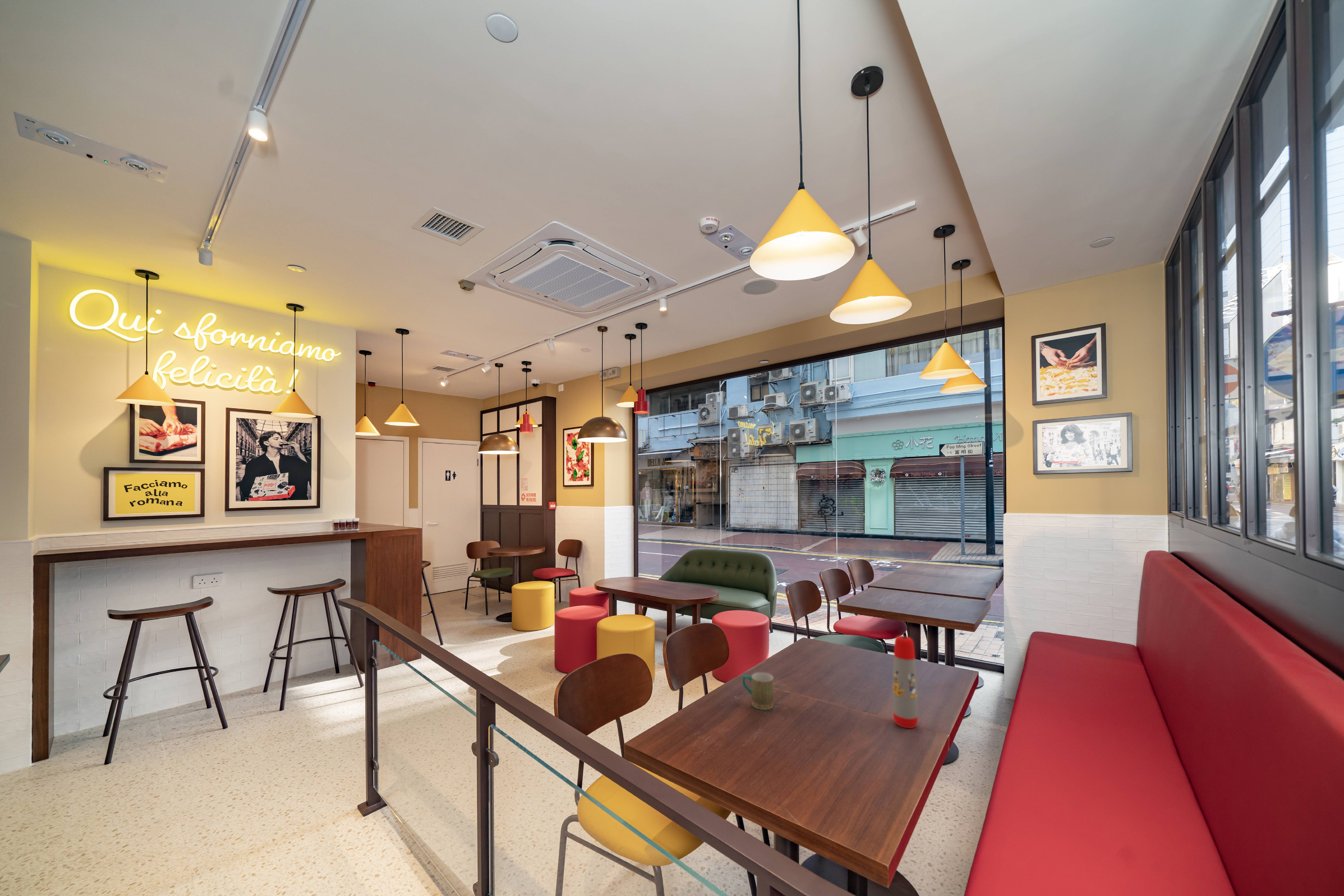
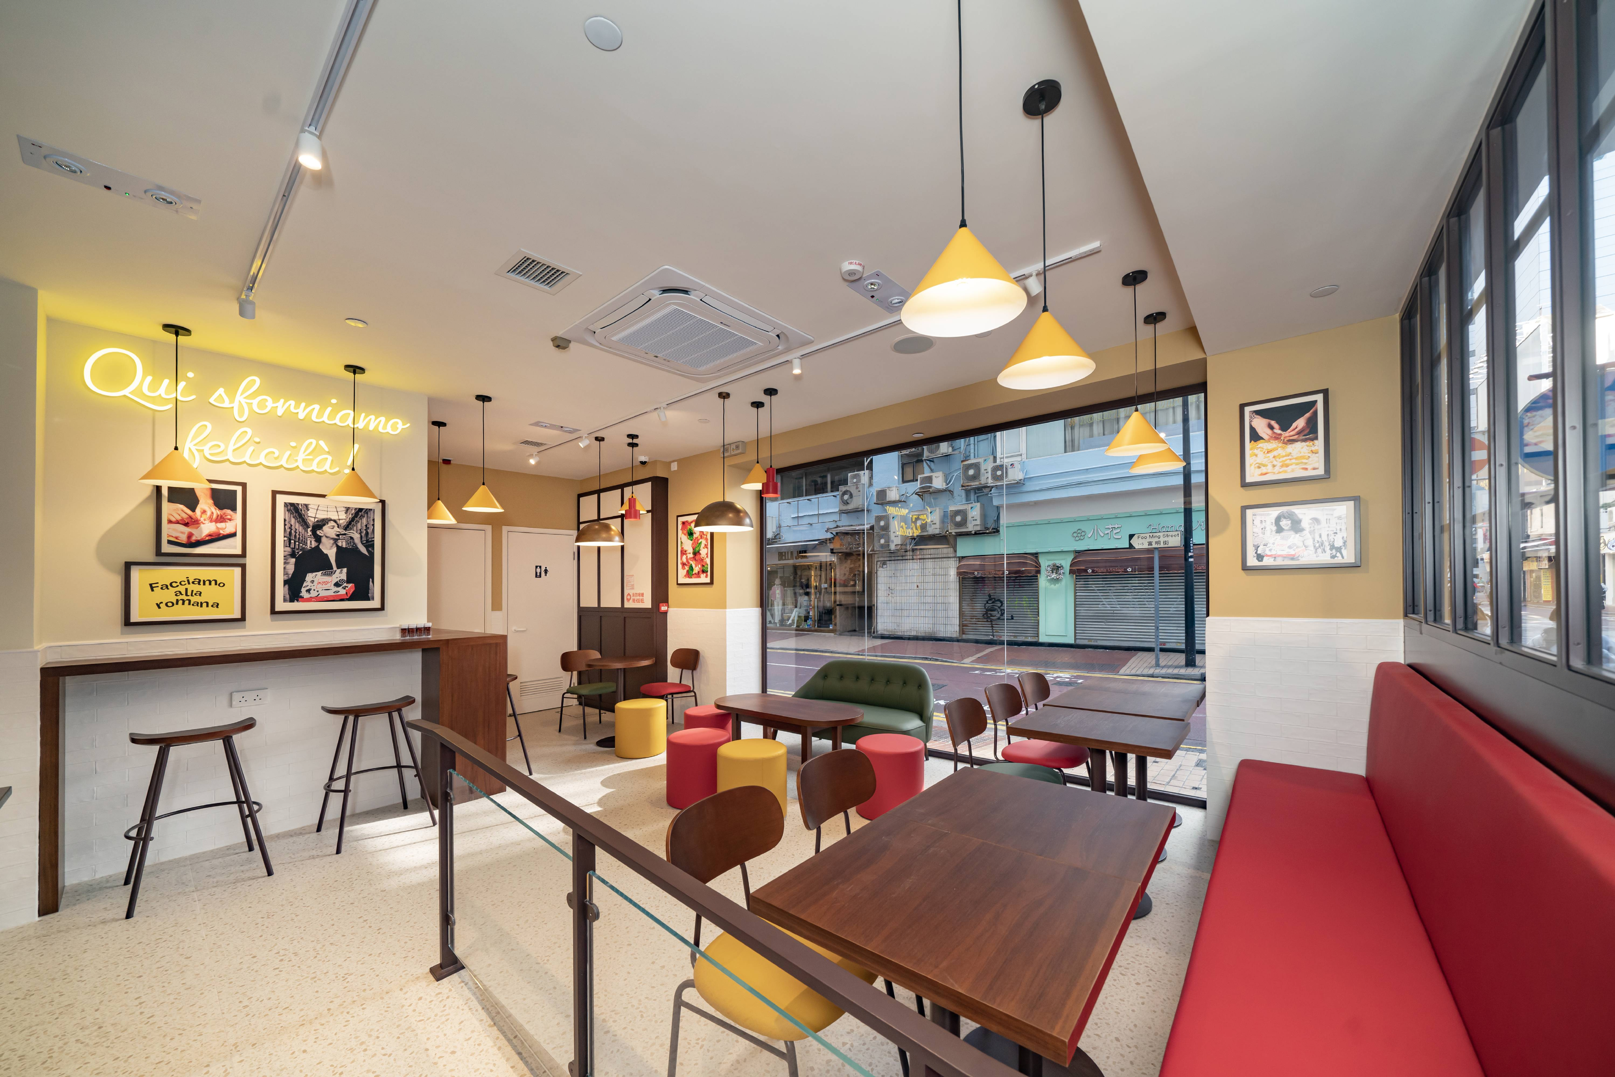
- mug [742,672,774,710]
- water bottle [892,636,918,728]
